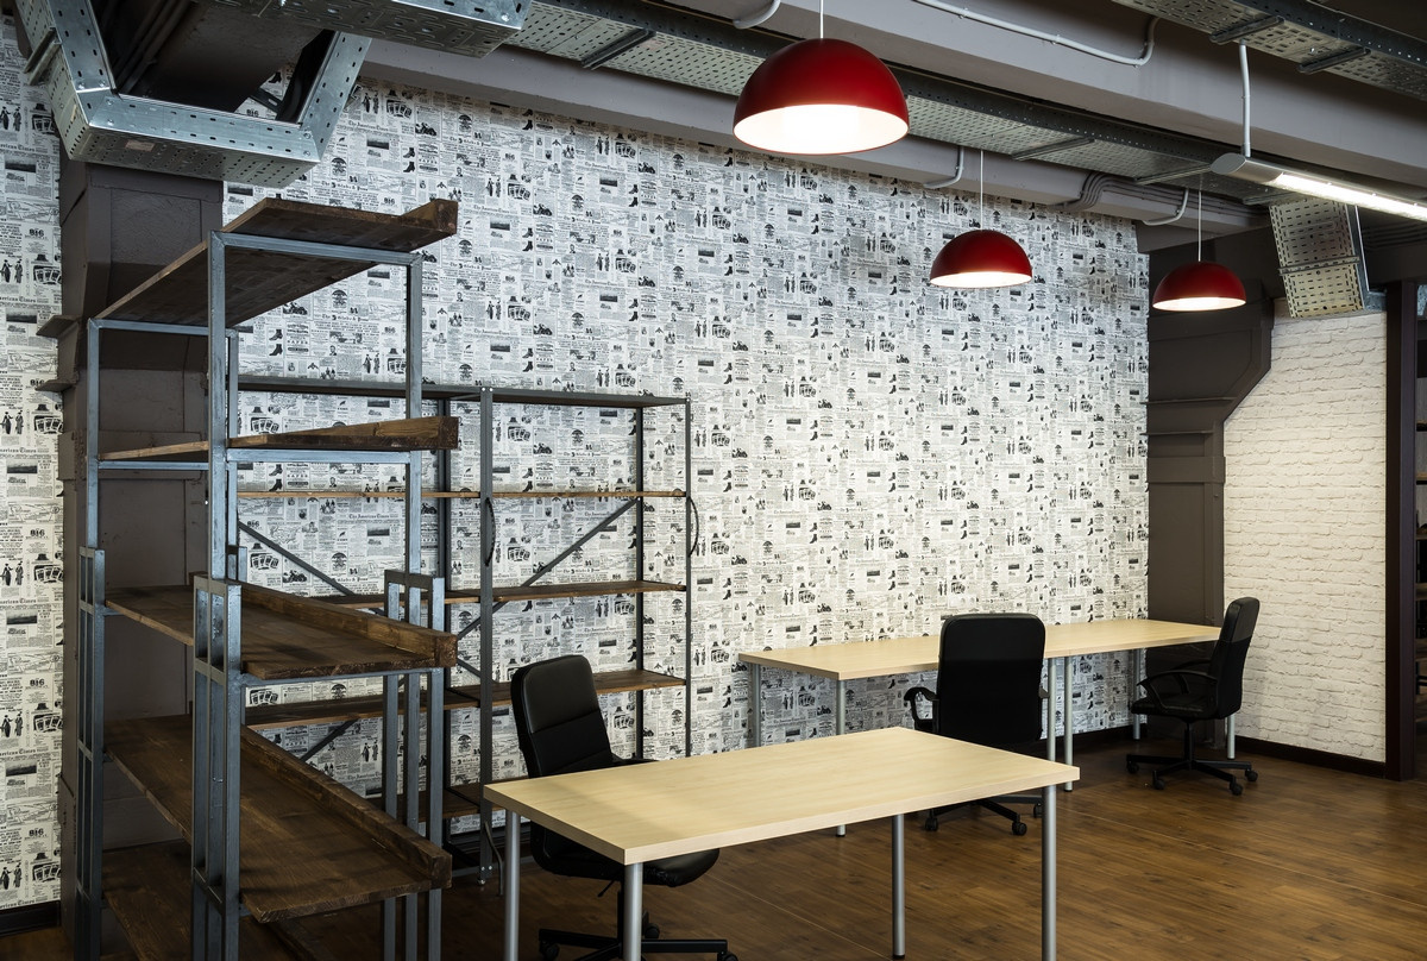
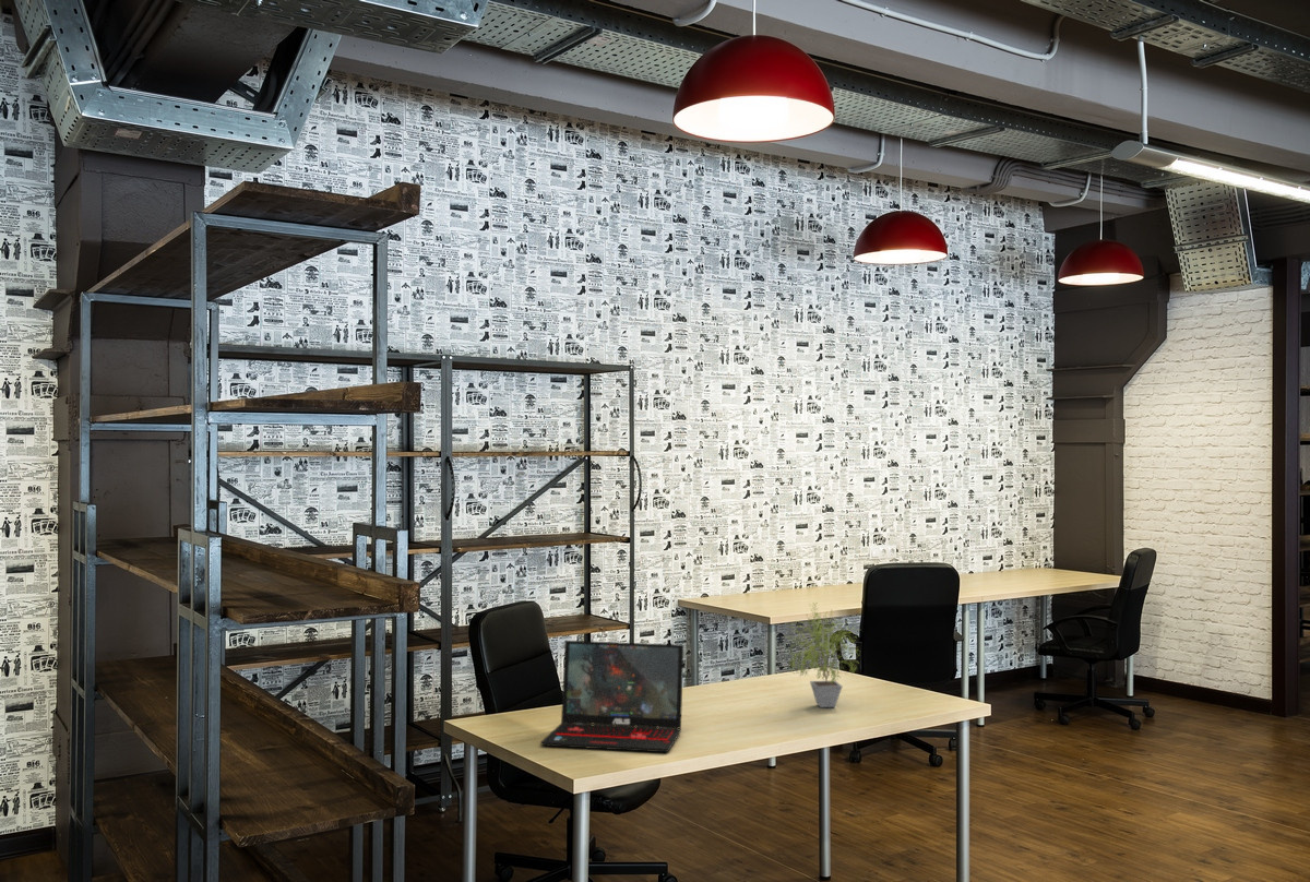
+ laptop [539,640,684,753]
+ potted plant [782,603,862,708]
